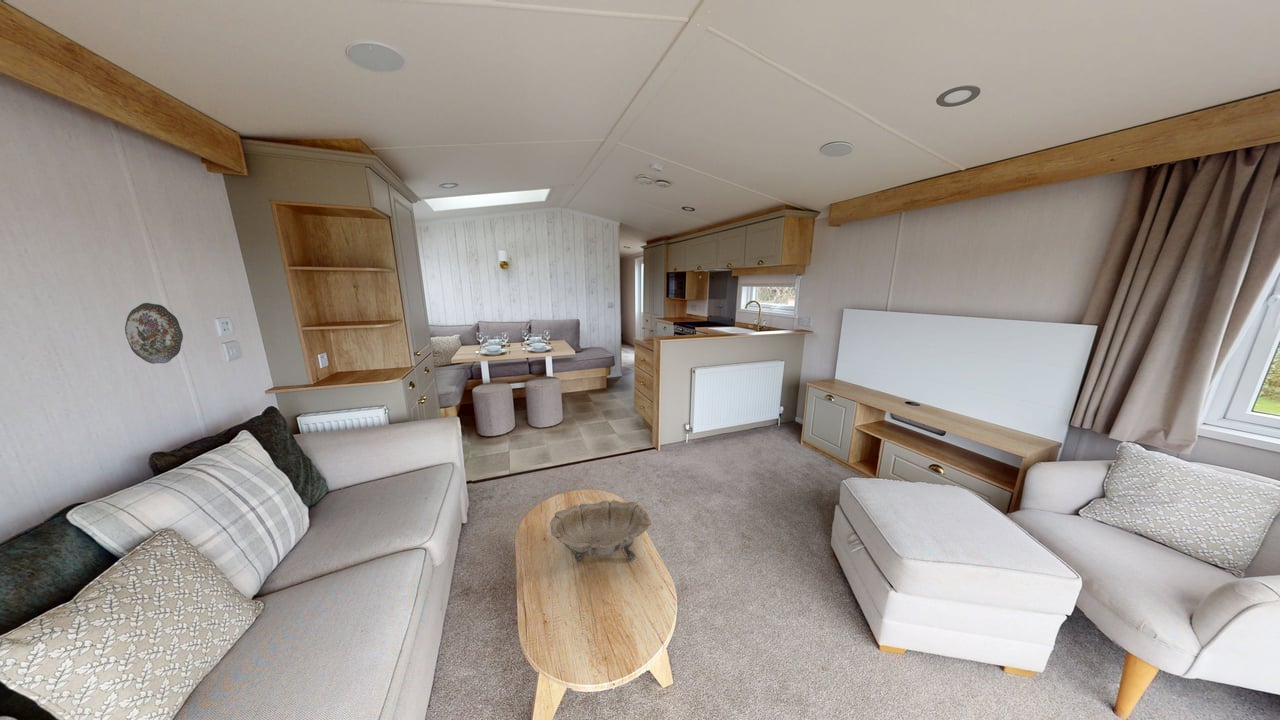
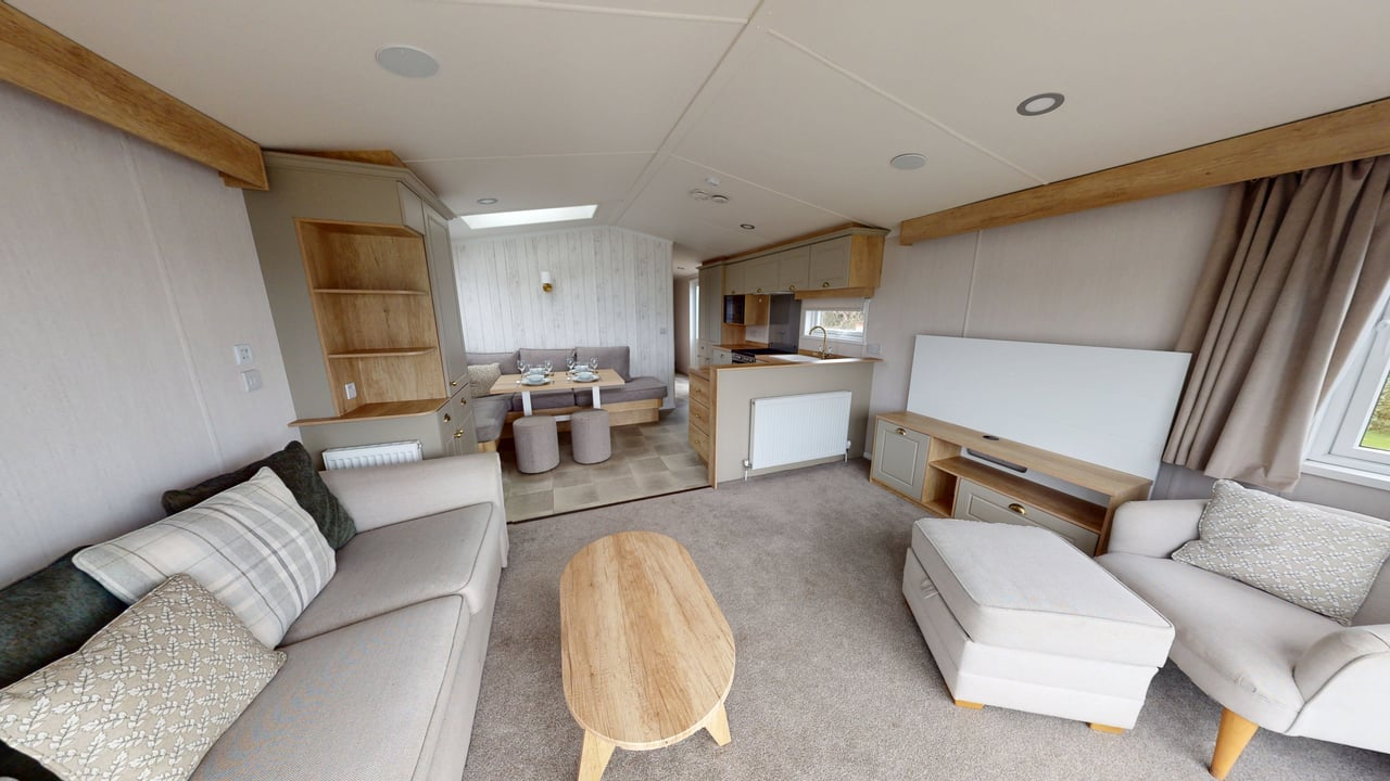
- decorative plate [124,302,184,365]
- decorative bowl [549,499,652,563]
